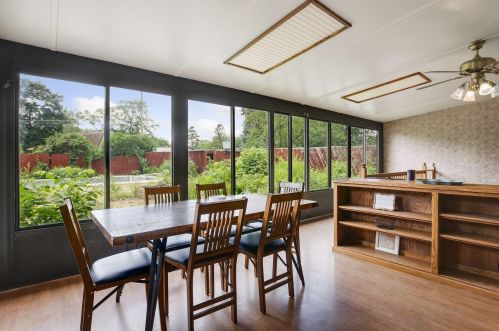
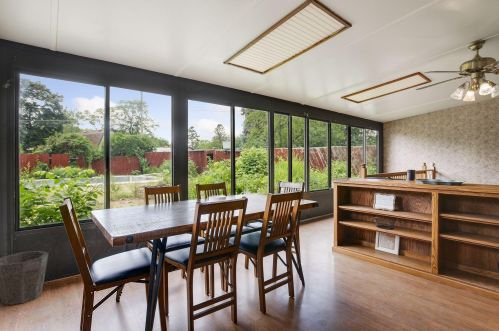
+ waste bin [0,250,50,306]
